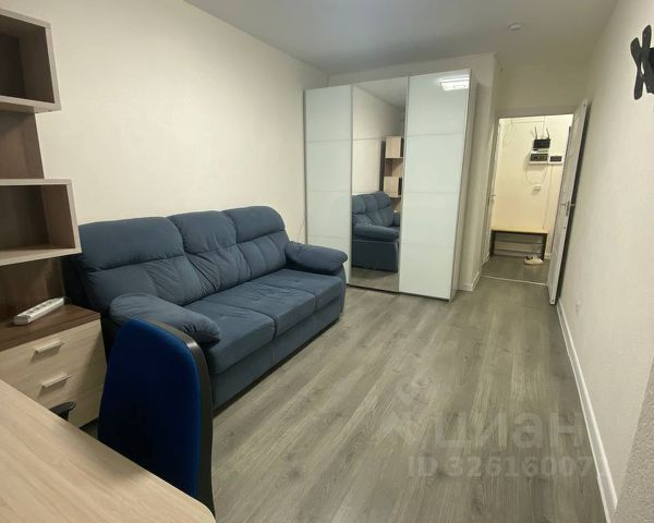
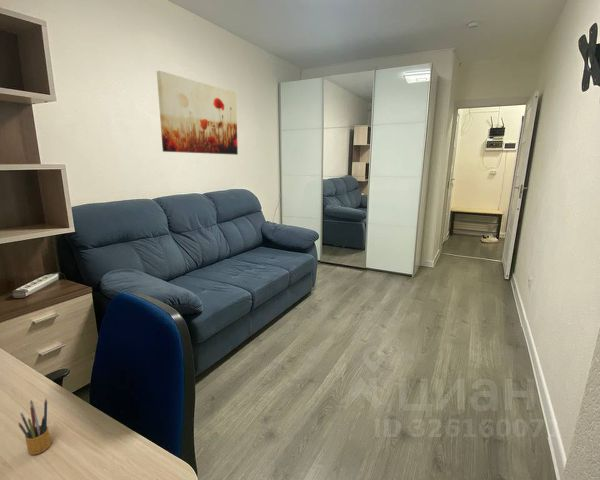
+ pencil box [17,398,52,456]
+ wall art [156,70,239,156]
